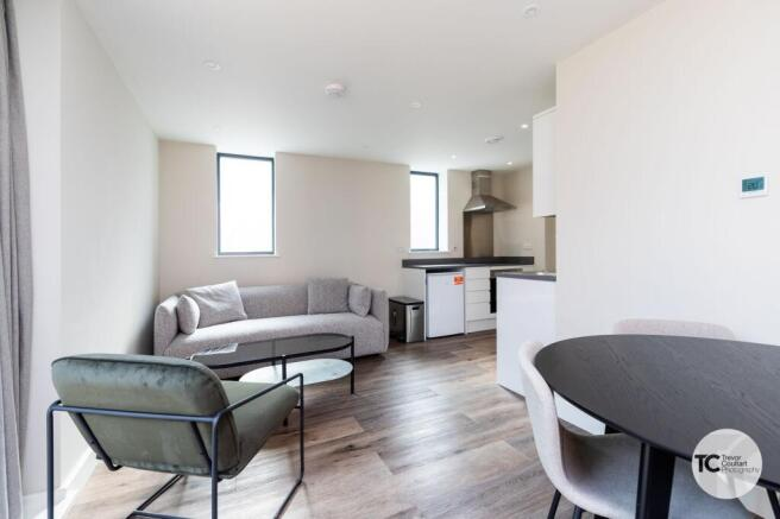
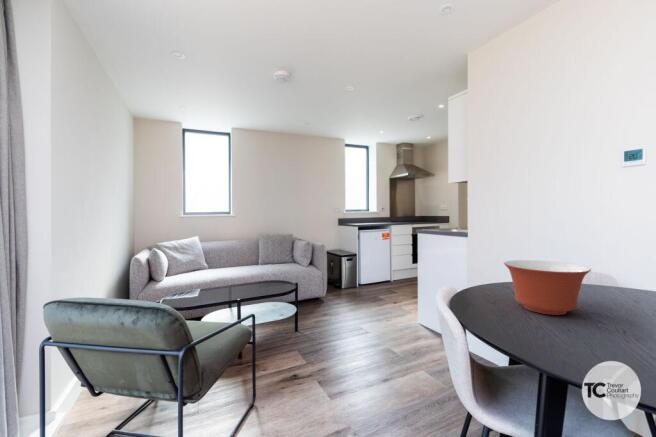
+ mixing bowl [503,259,592,316]
